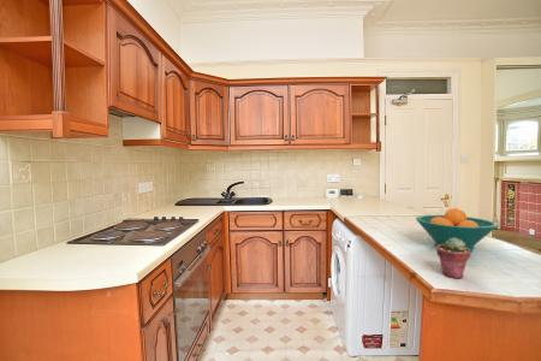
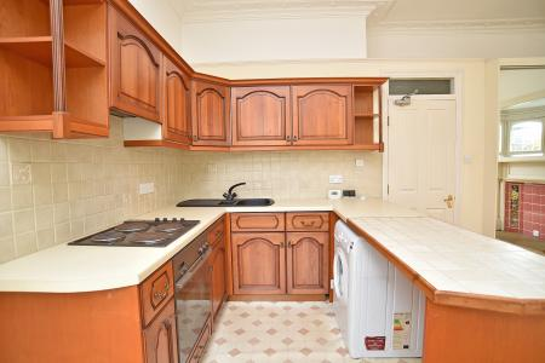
- potted succulent [435,238,471,279]
- fruit bowl [415,207,499,251]
